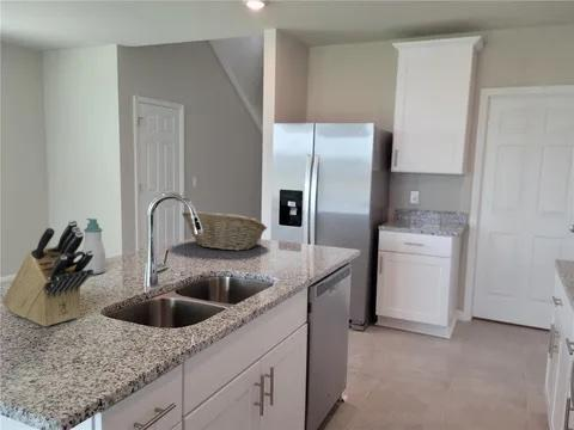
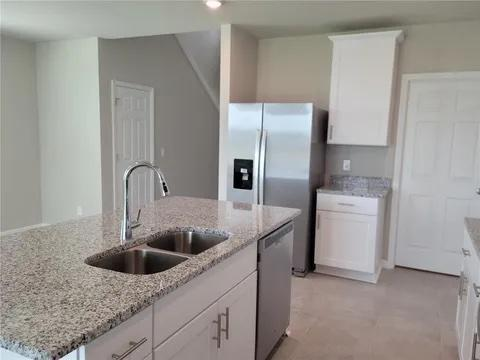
- fruit basket [182,210,268,252]
- soap bottle [80,217,108,276]
- knife block [1,219,93,327]
